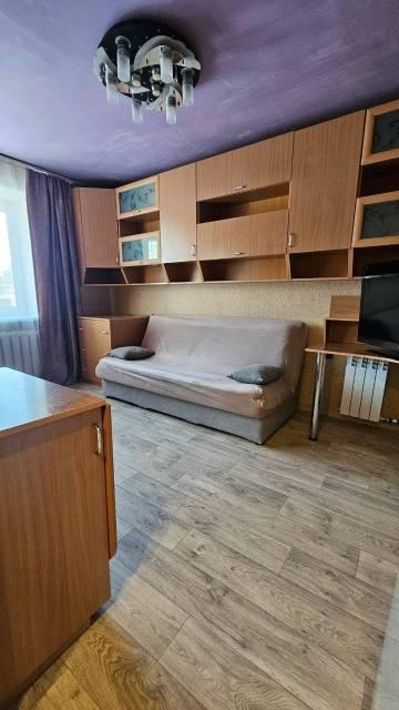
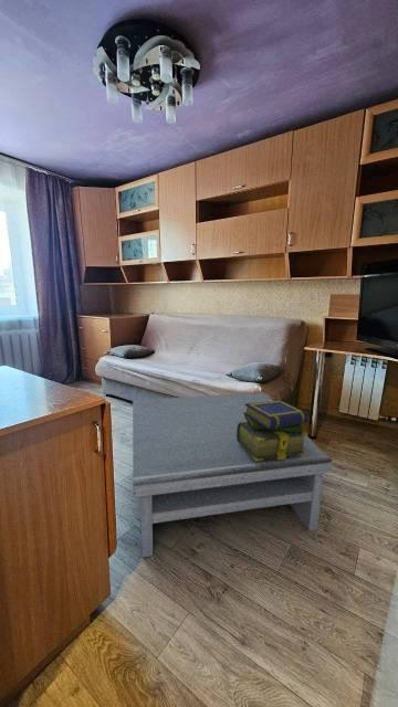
+ coffee table [132,391,333,559]
+ stack of books [237,399,310,461]
